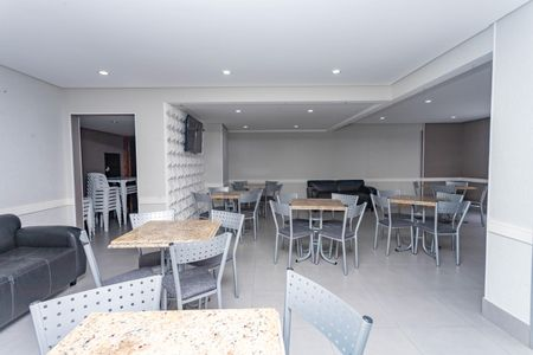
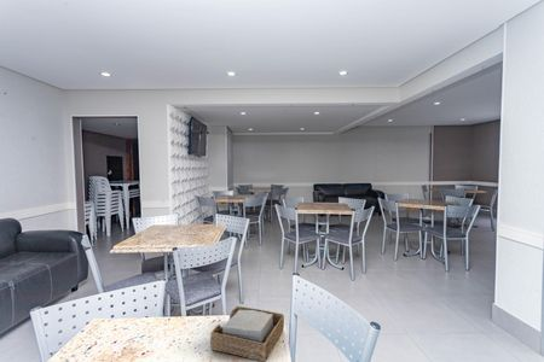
+ napkin holder [209,305,285,362]
